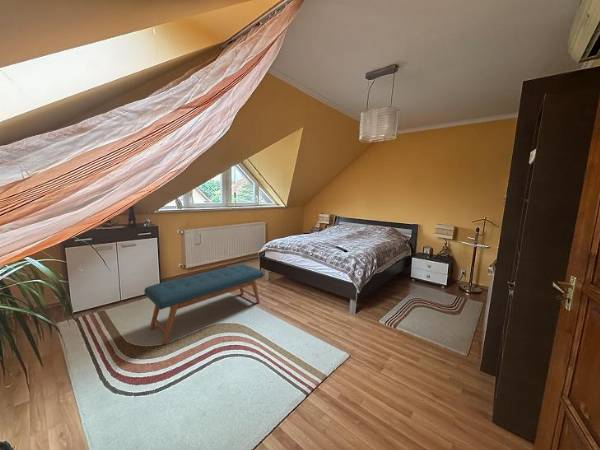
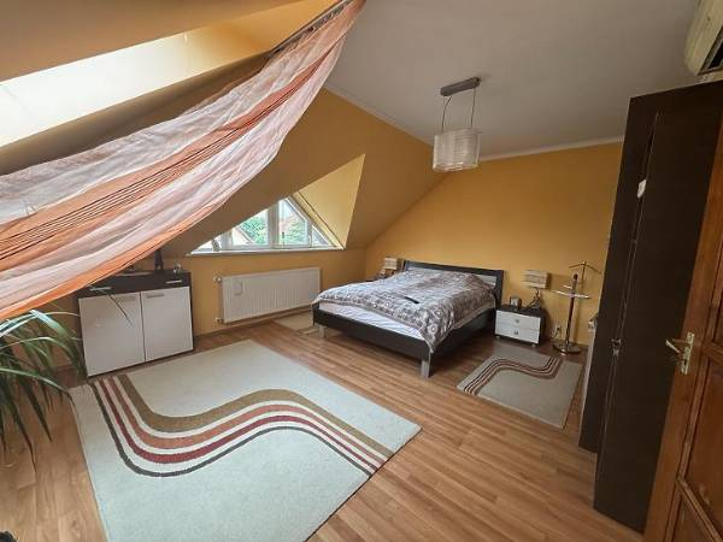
- bench [143,263,265,345]
